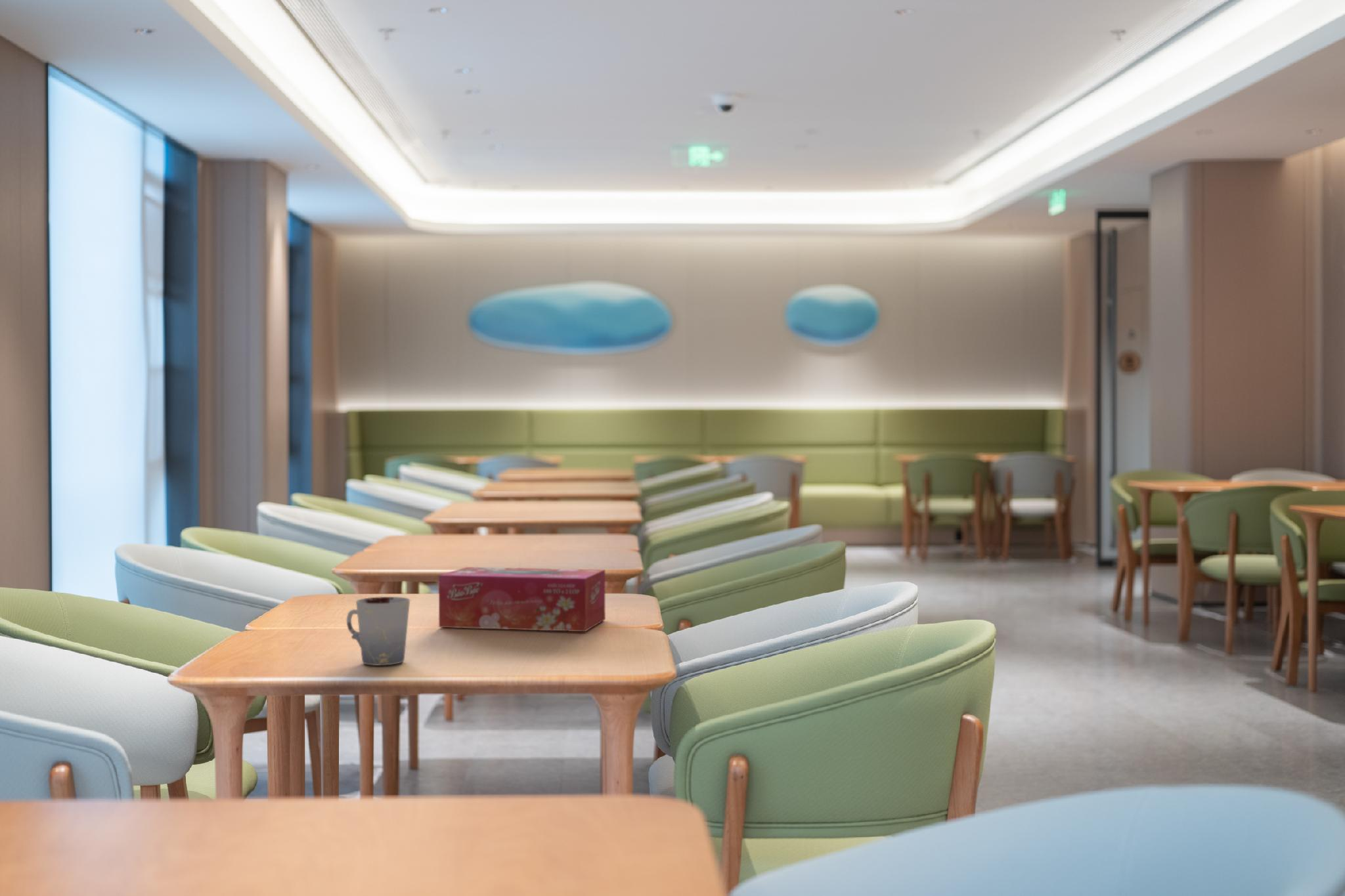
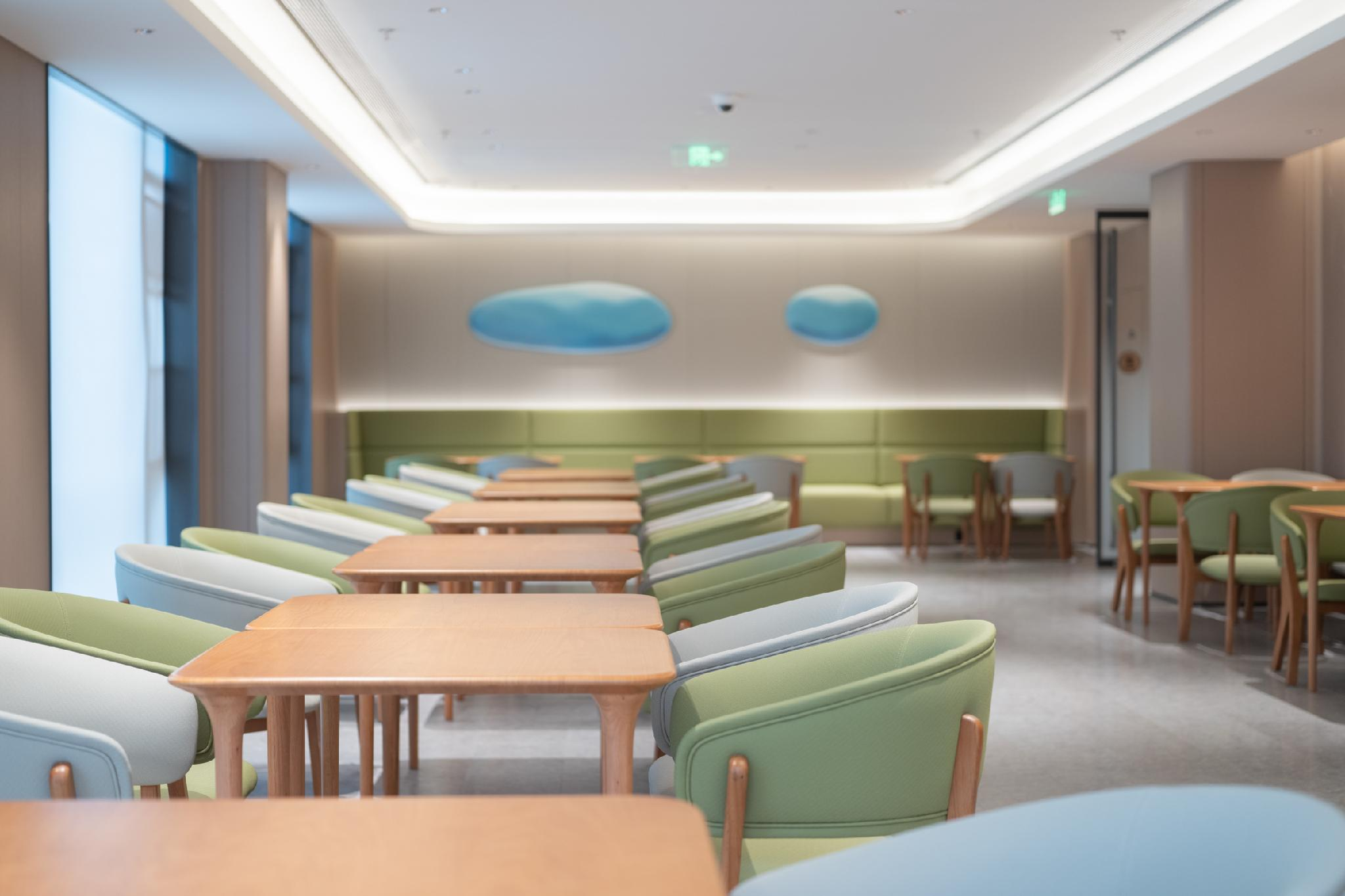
- tissue box [438,566,606,632]
- cup [346,596,410,666]
